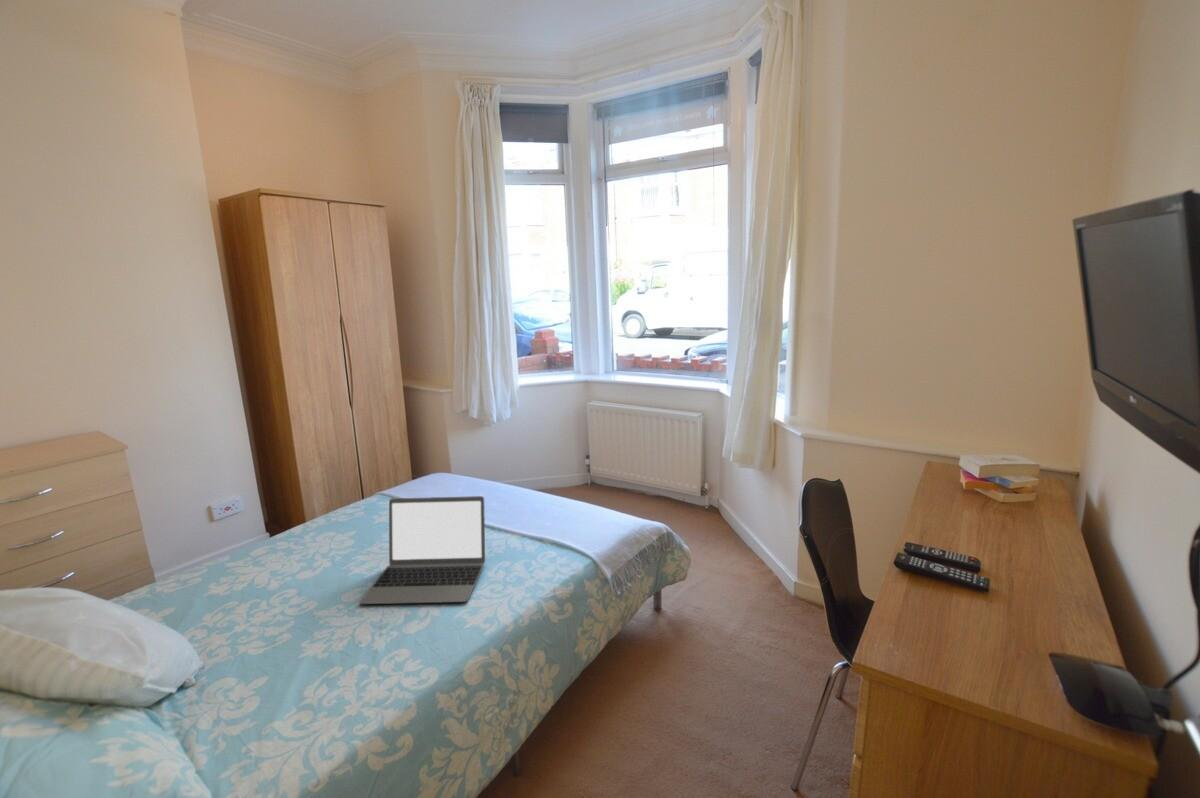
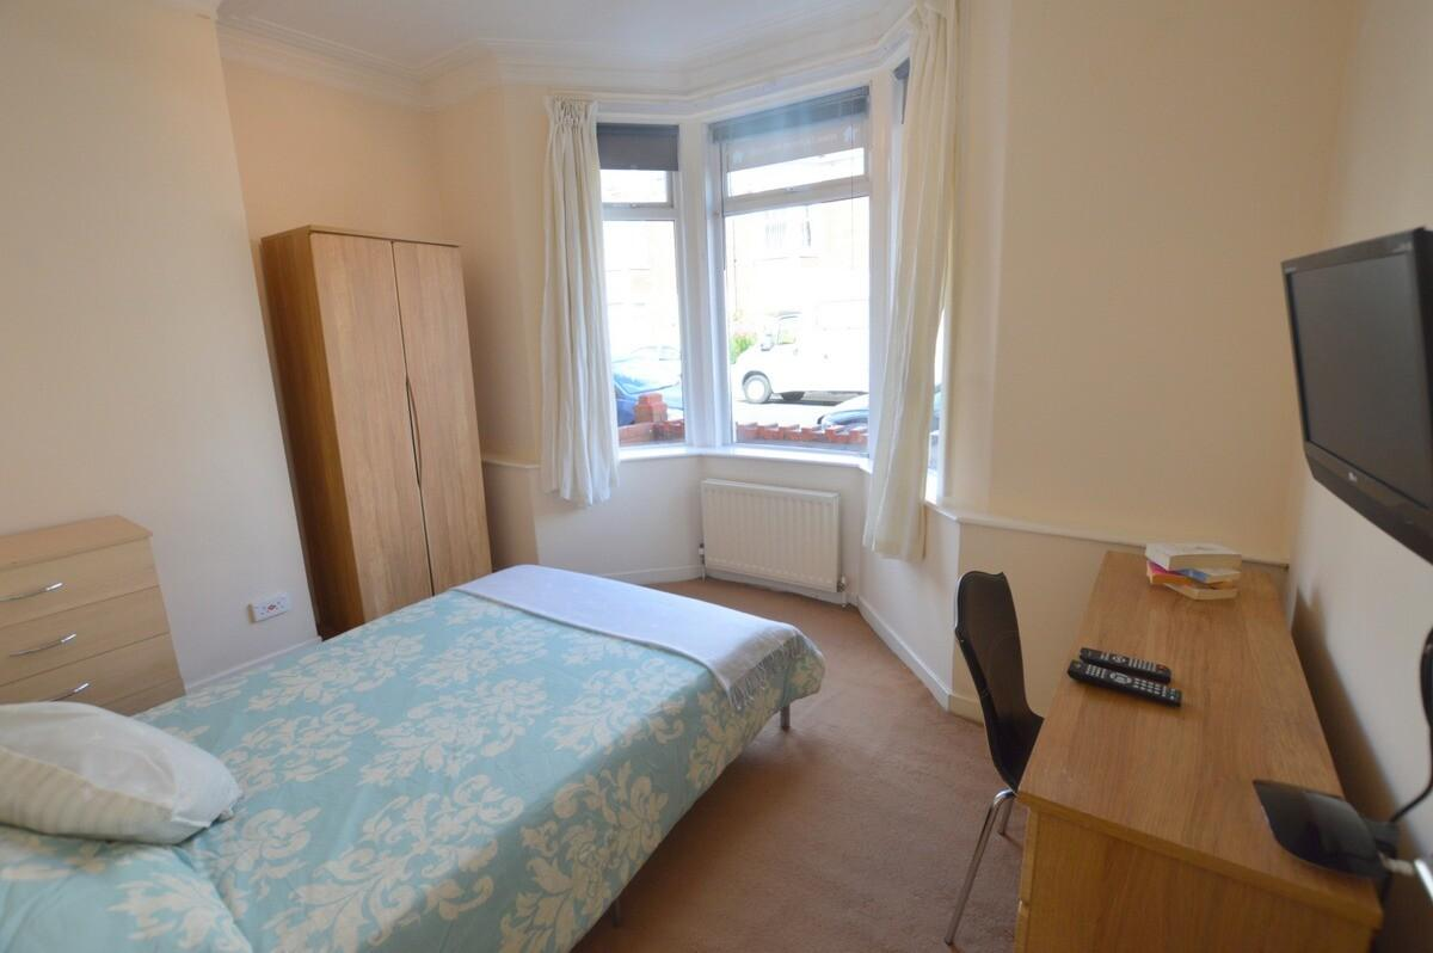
- laptop [358,495,486,605]
